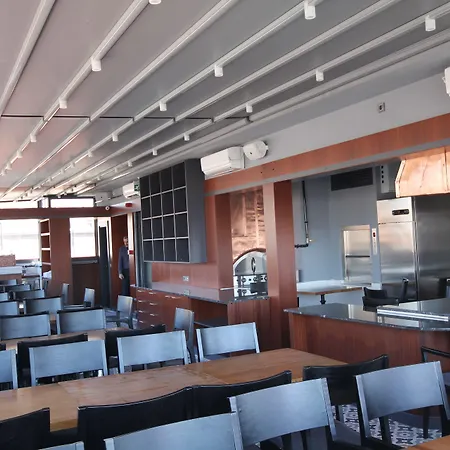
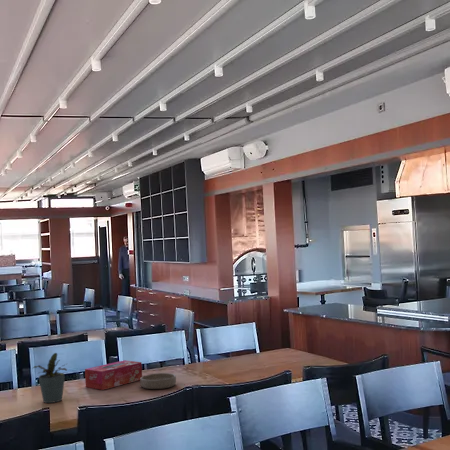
+ tissue box [84,359,143,391]
+ potted plant [31,352,68,404]
+ bowl [139,372,177,390]
